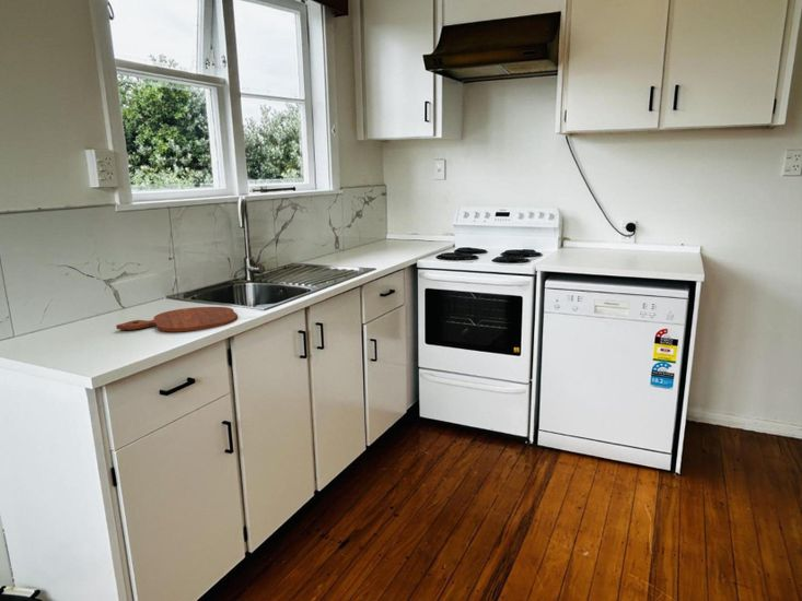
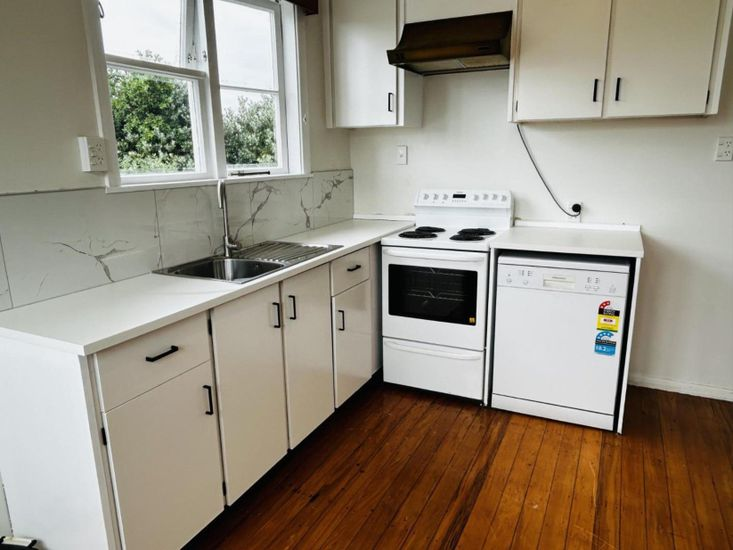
- cutting board [115,306,239,333]
